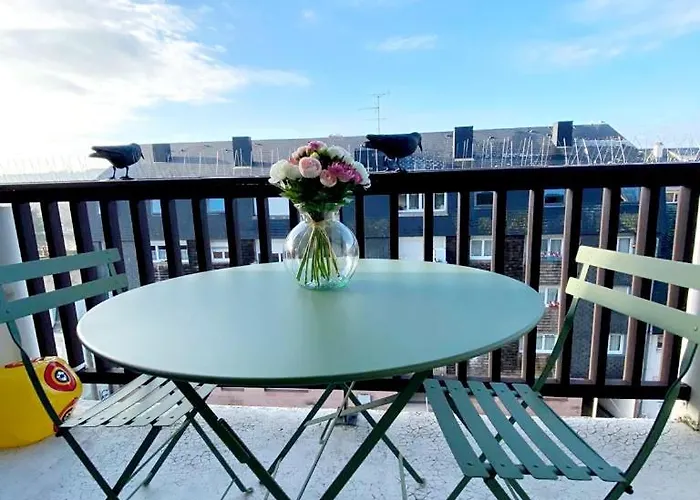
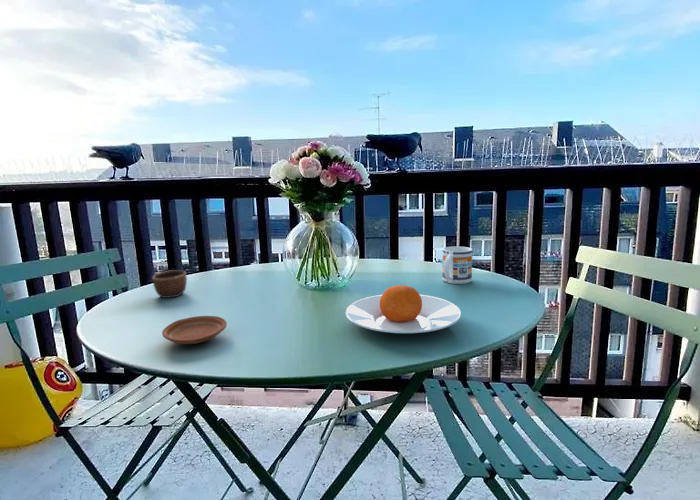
+ plate [161,315,228,345]
+ mug [441,246,473,285]
+ plate [345,284,462,334]
+ mug [151,269,188,299]
